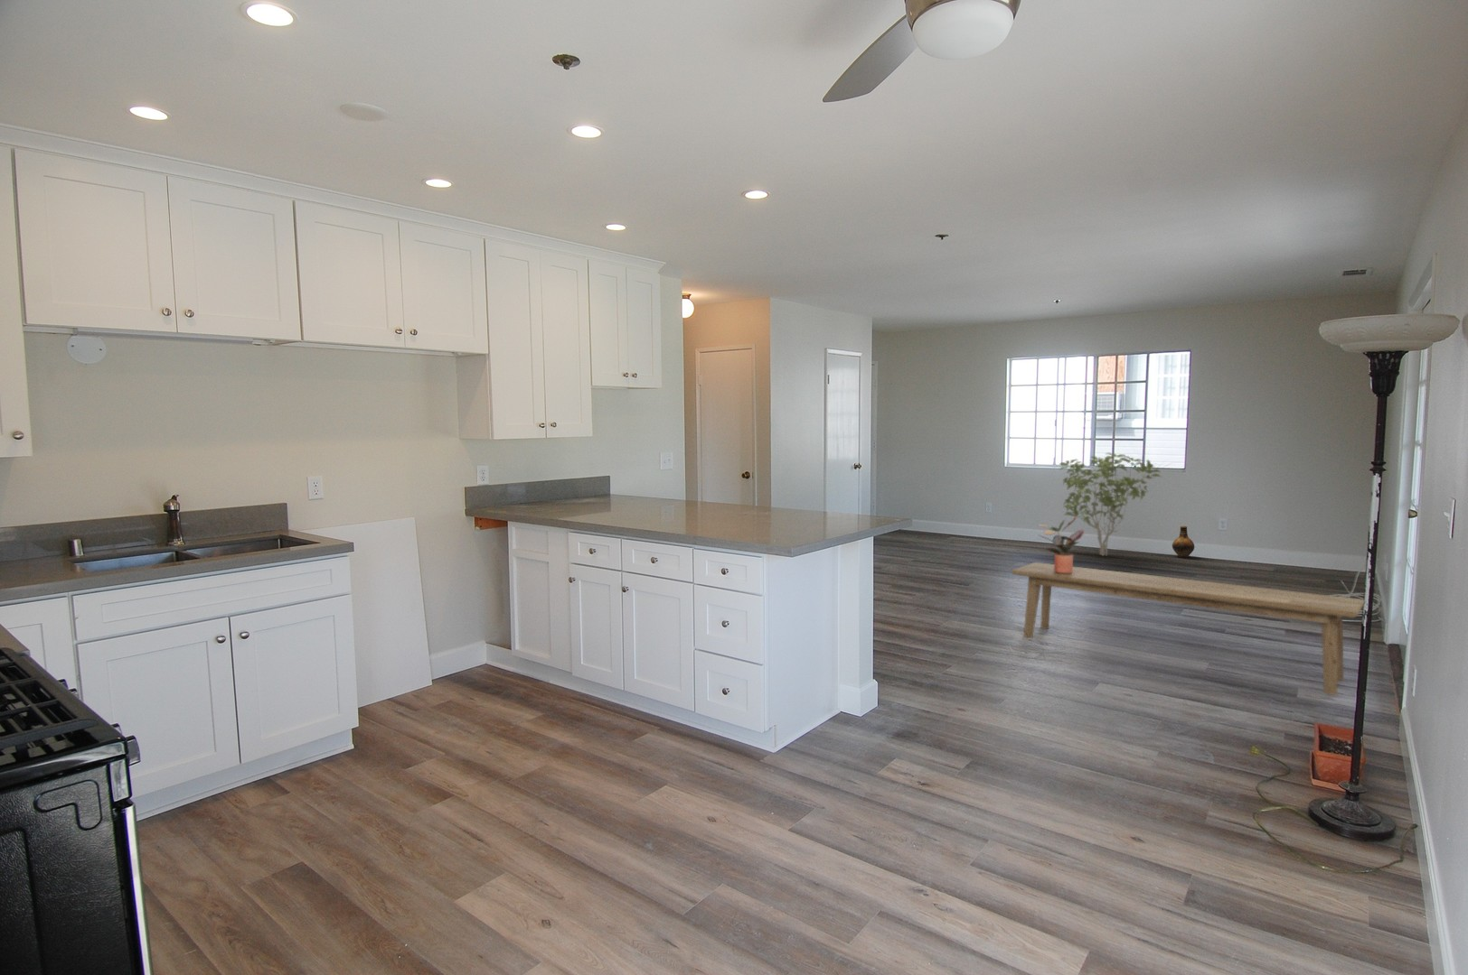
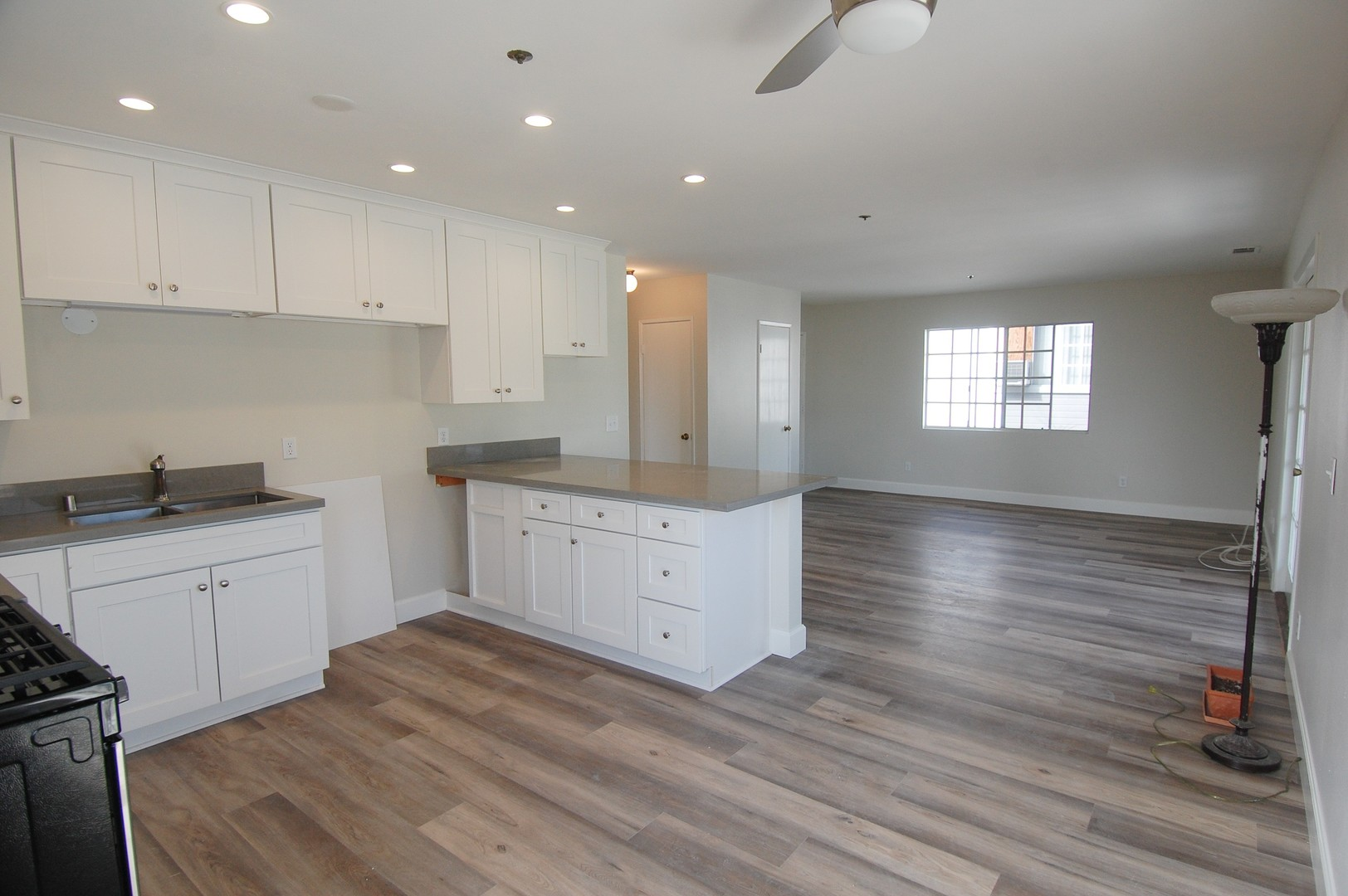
- bench [1010,561,1365,696]
- ceramic jug [1172,526,1195,559]
- potted plant [1038,516,1086,573]
- shrub [1059,453,1162,557]
